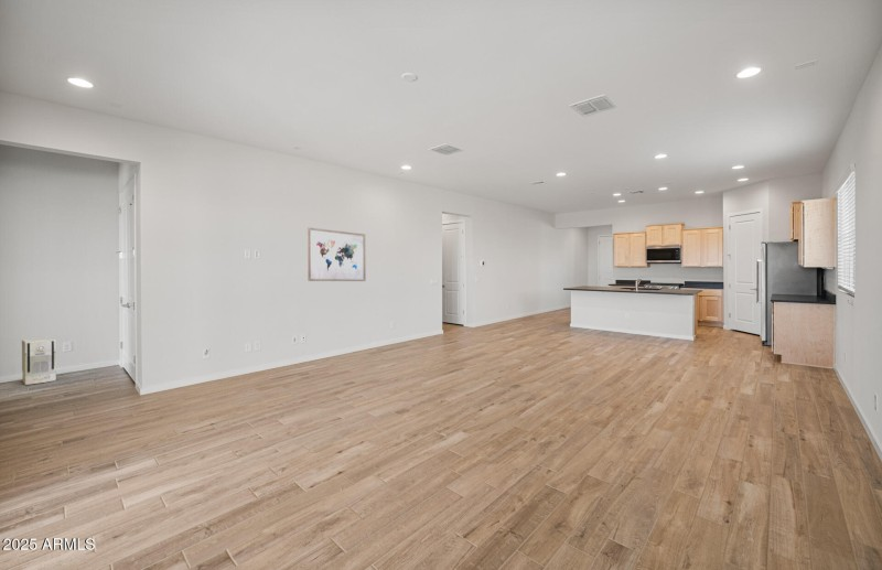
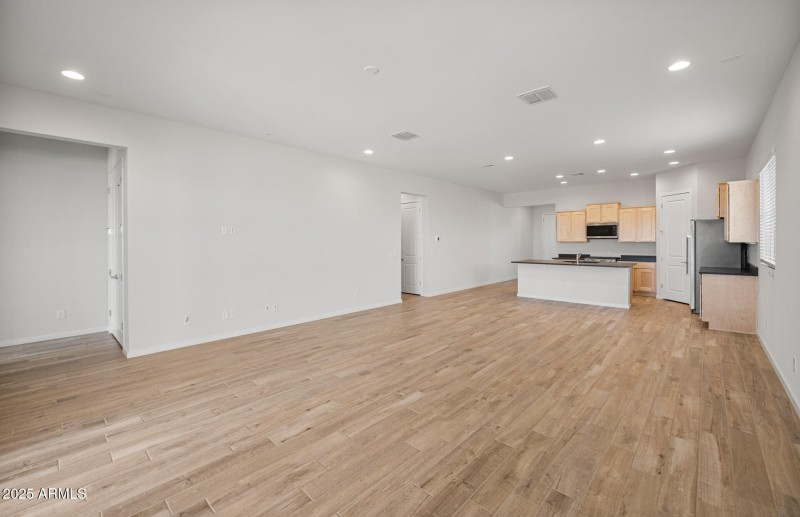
- wall art [306,226,367,282]
- air purifier [21,336,57,386]
